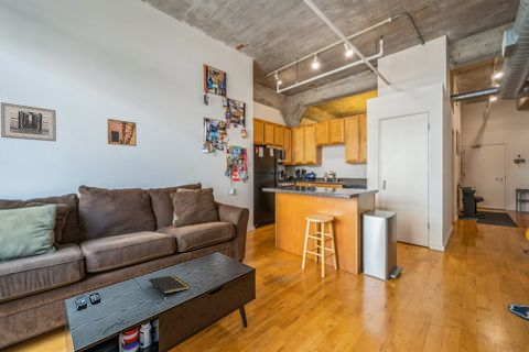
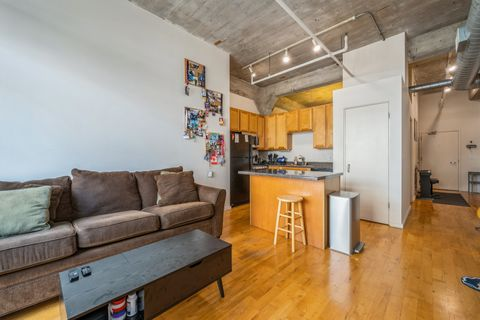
- notepad [148,274,192,296]
- wall art [107,118,138,147]
- wall art [0,101,57,143]
